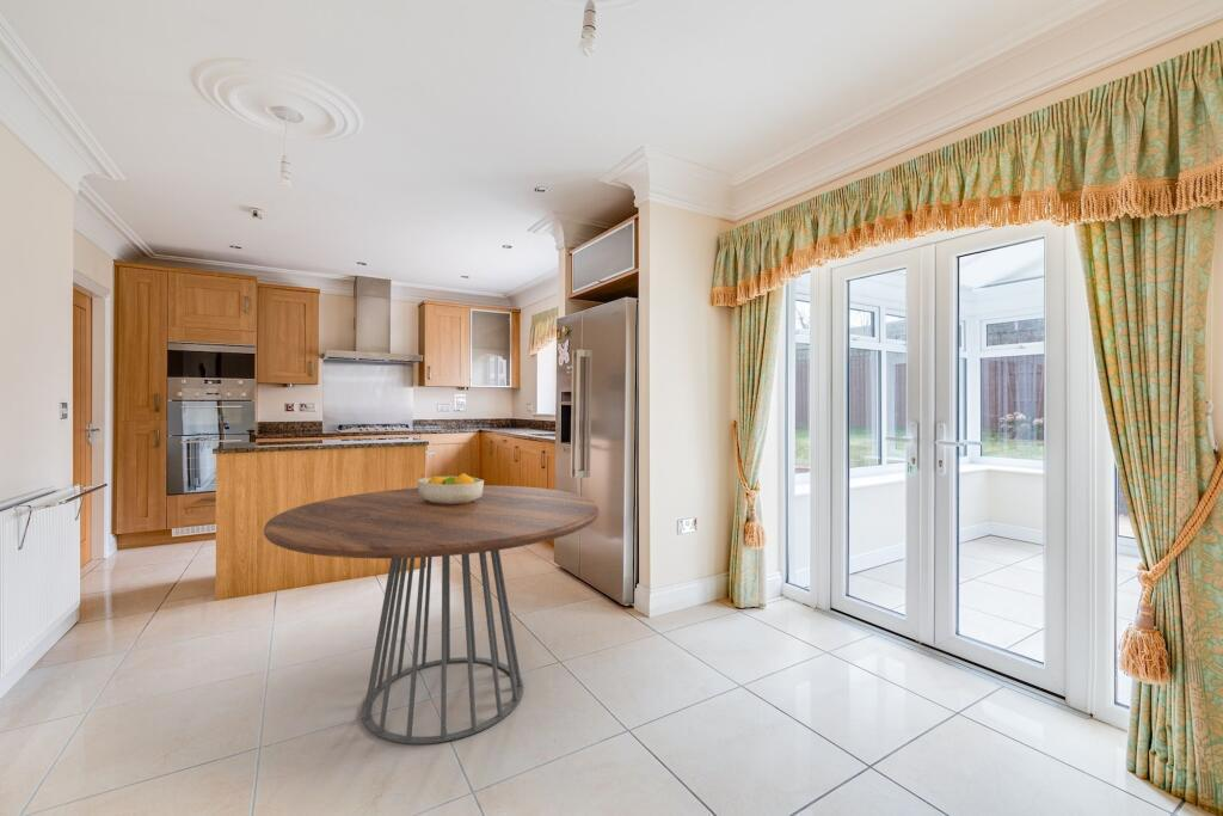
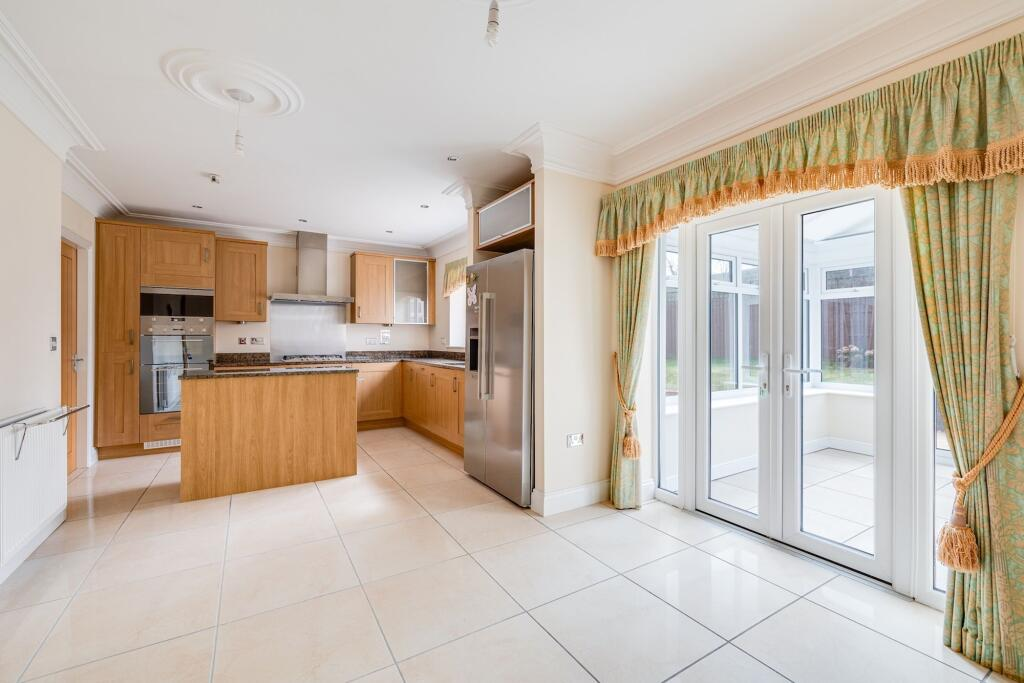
- dining table [263,484,600,746]
- fruit bowl [416,472,485,505]
